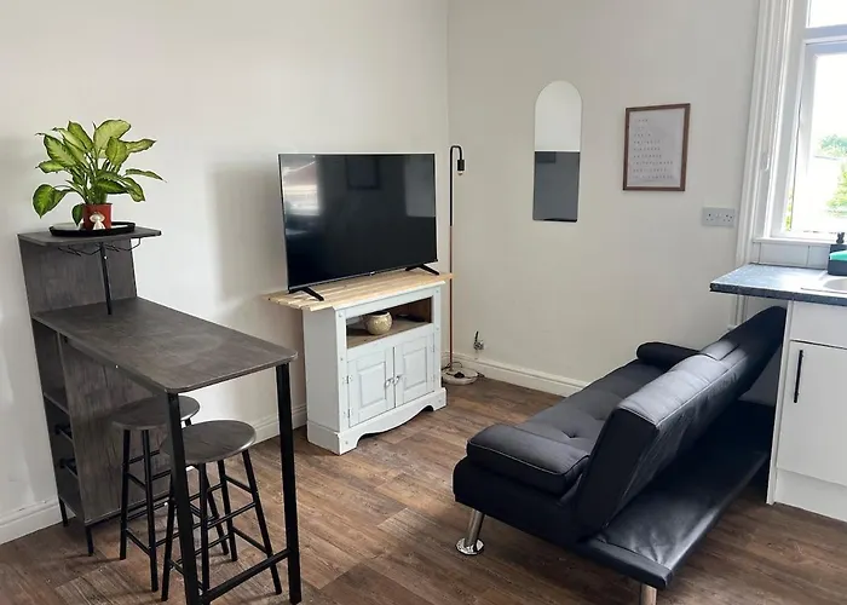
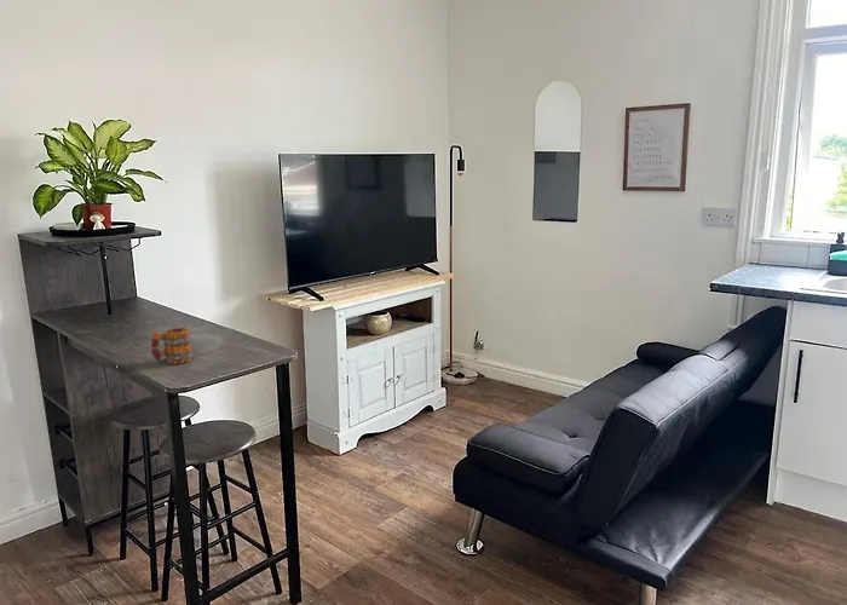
+ mug [150,327,194,365]
